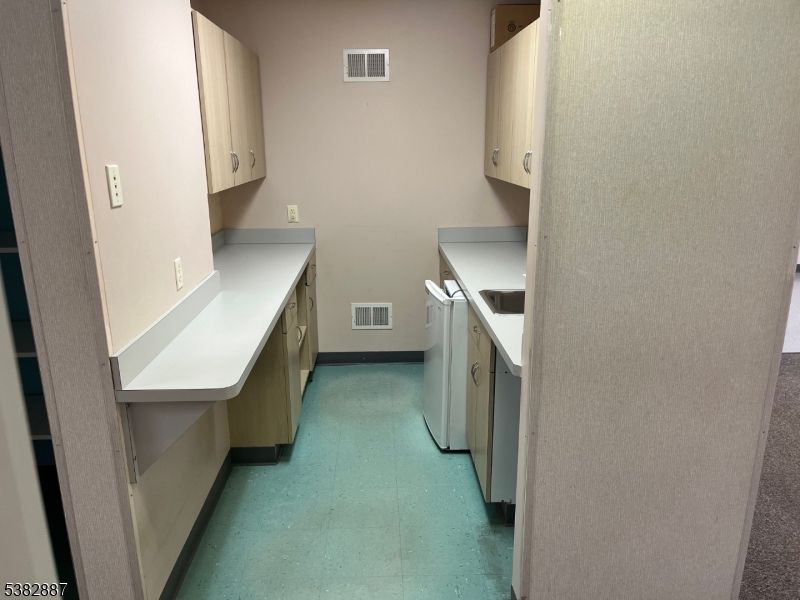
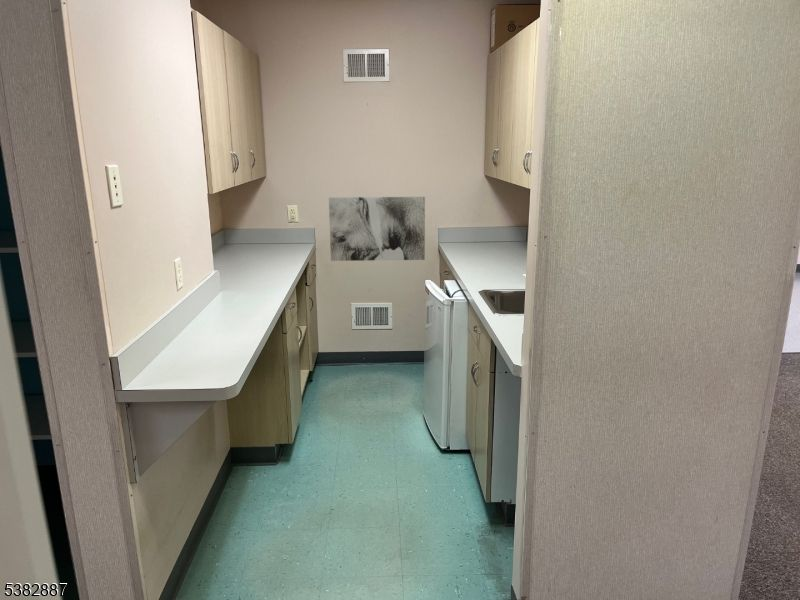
+ wall art [328,196,426,262]
